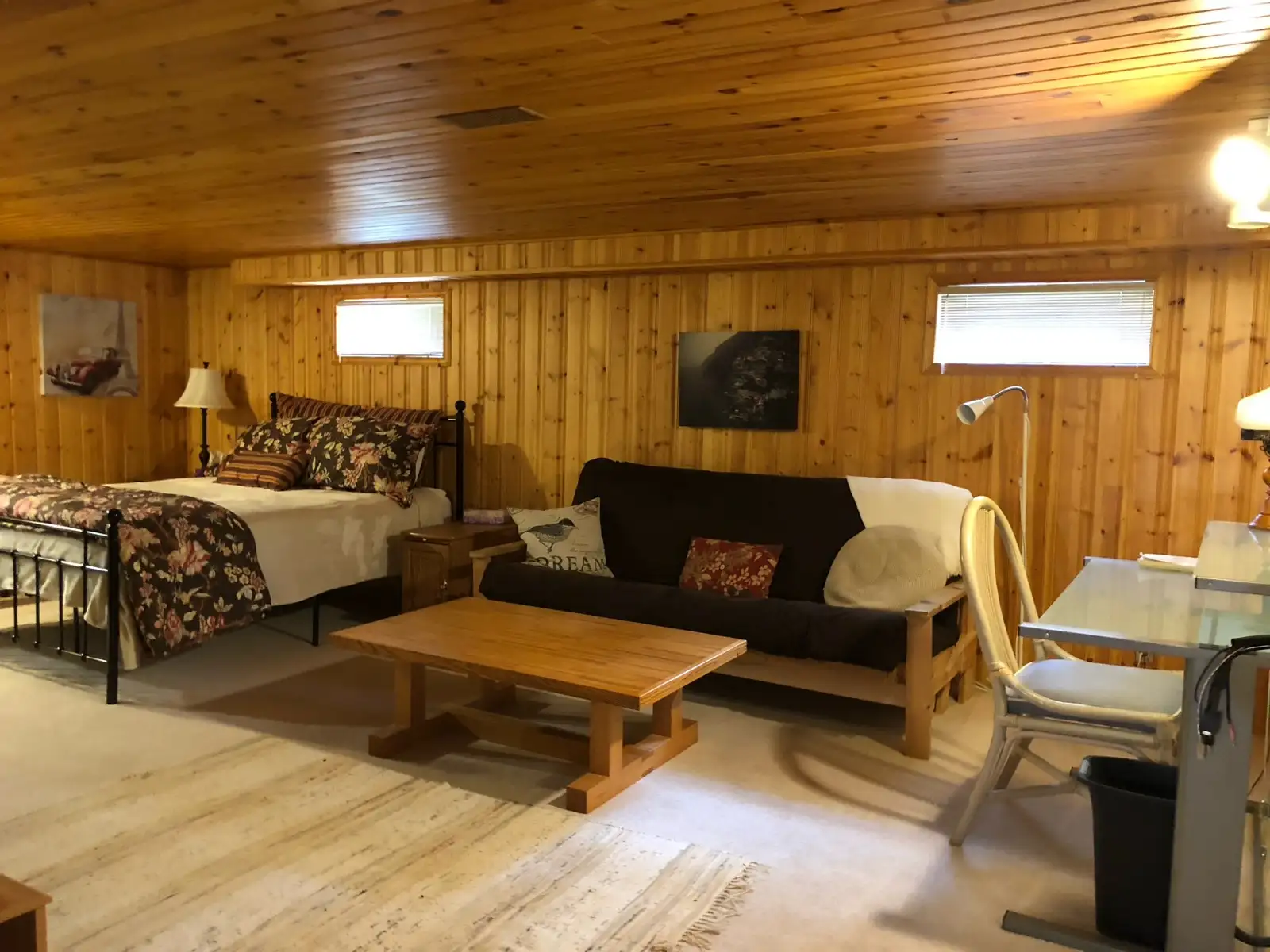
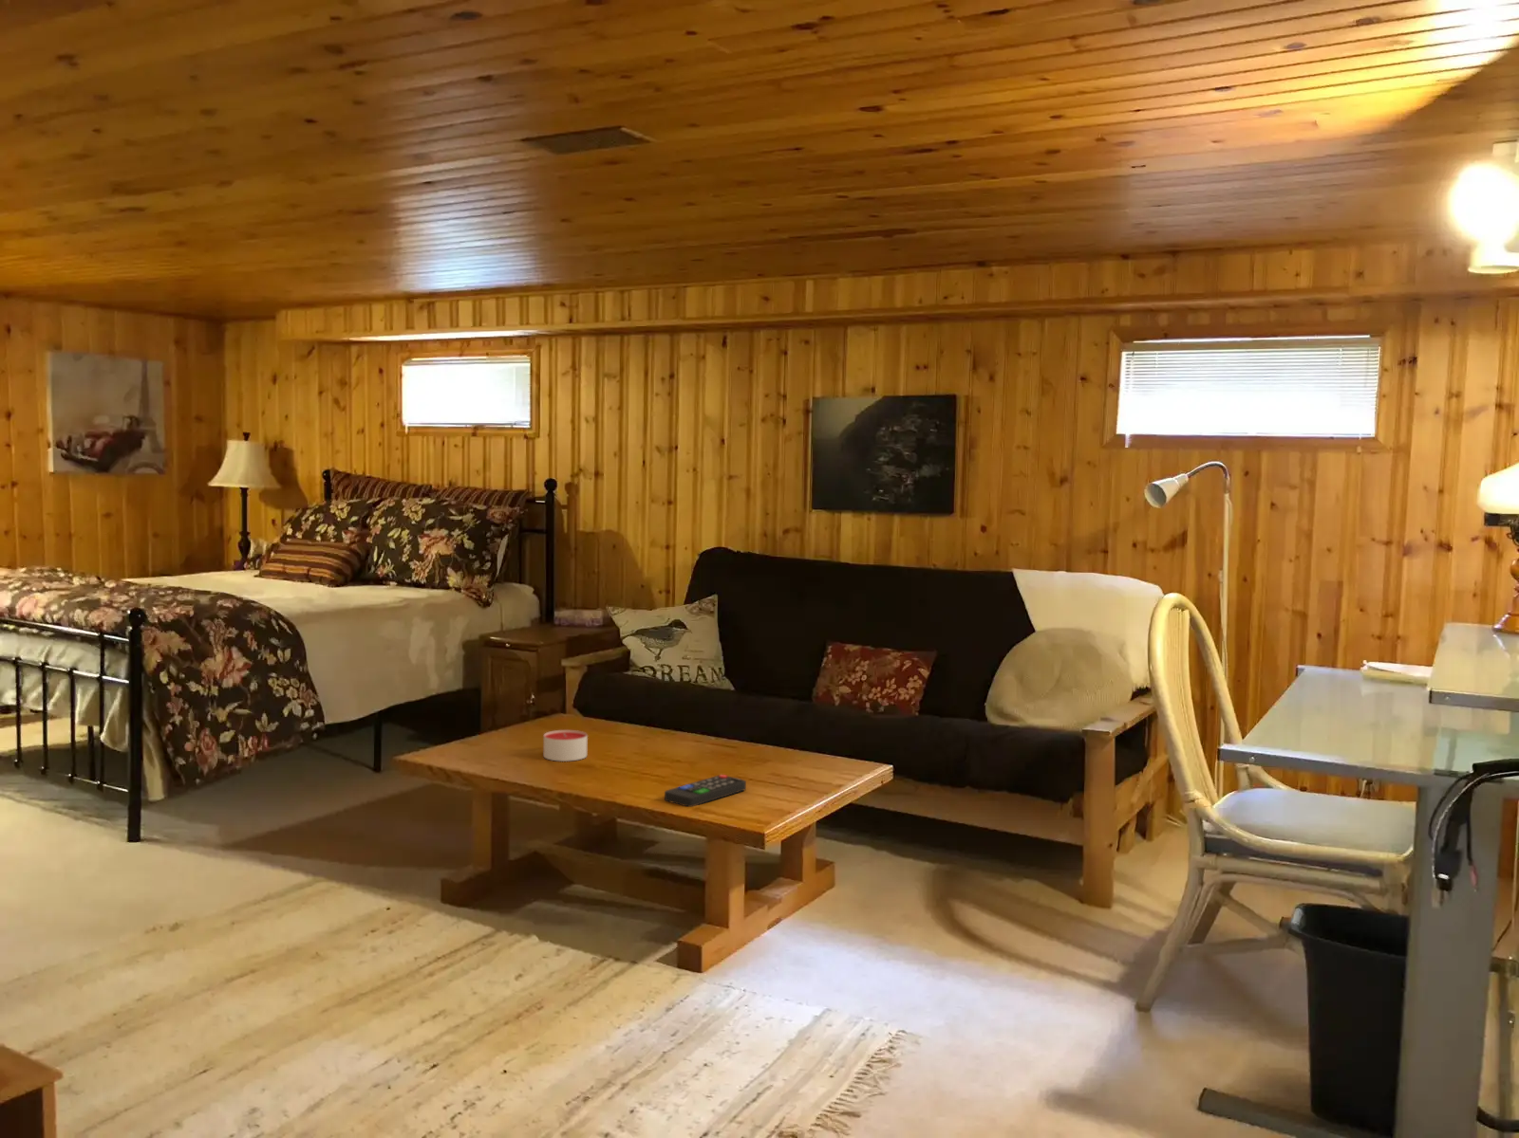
+ remote control [664,773,748,808]
+ candle [543,729,588,763]
